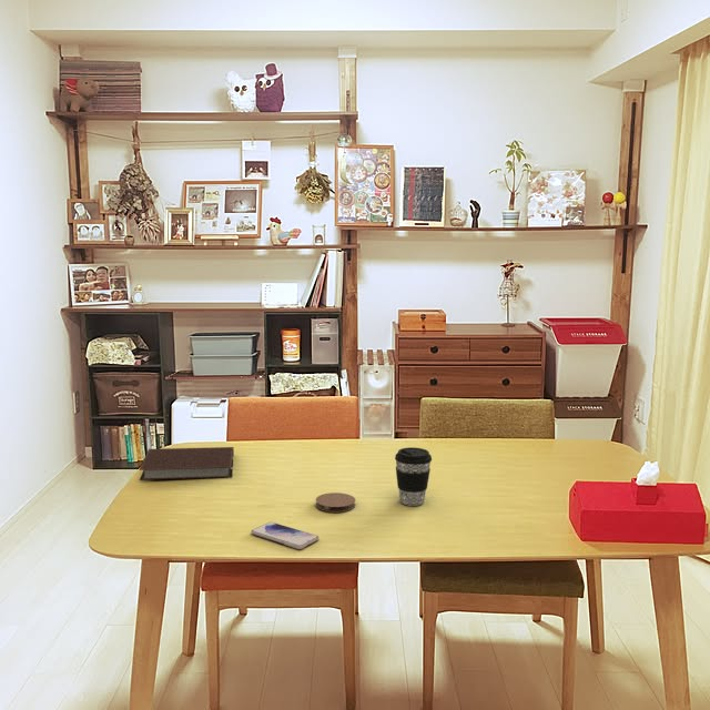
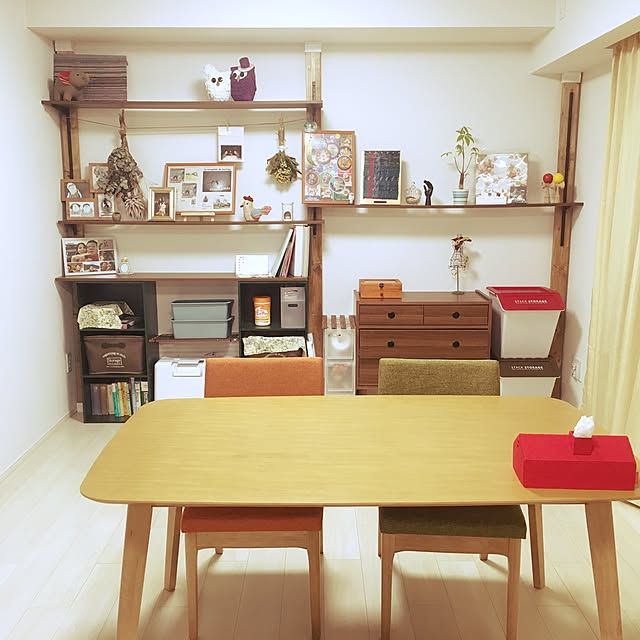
- coffee cup [394,446,433,507]
- coaster [315,491,356,514]
- smartphone [250,521,320,550]
- notebook [138,446,235,481]
